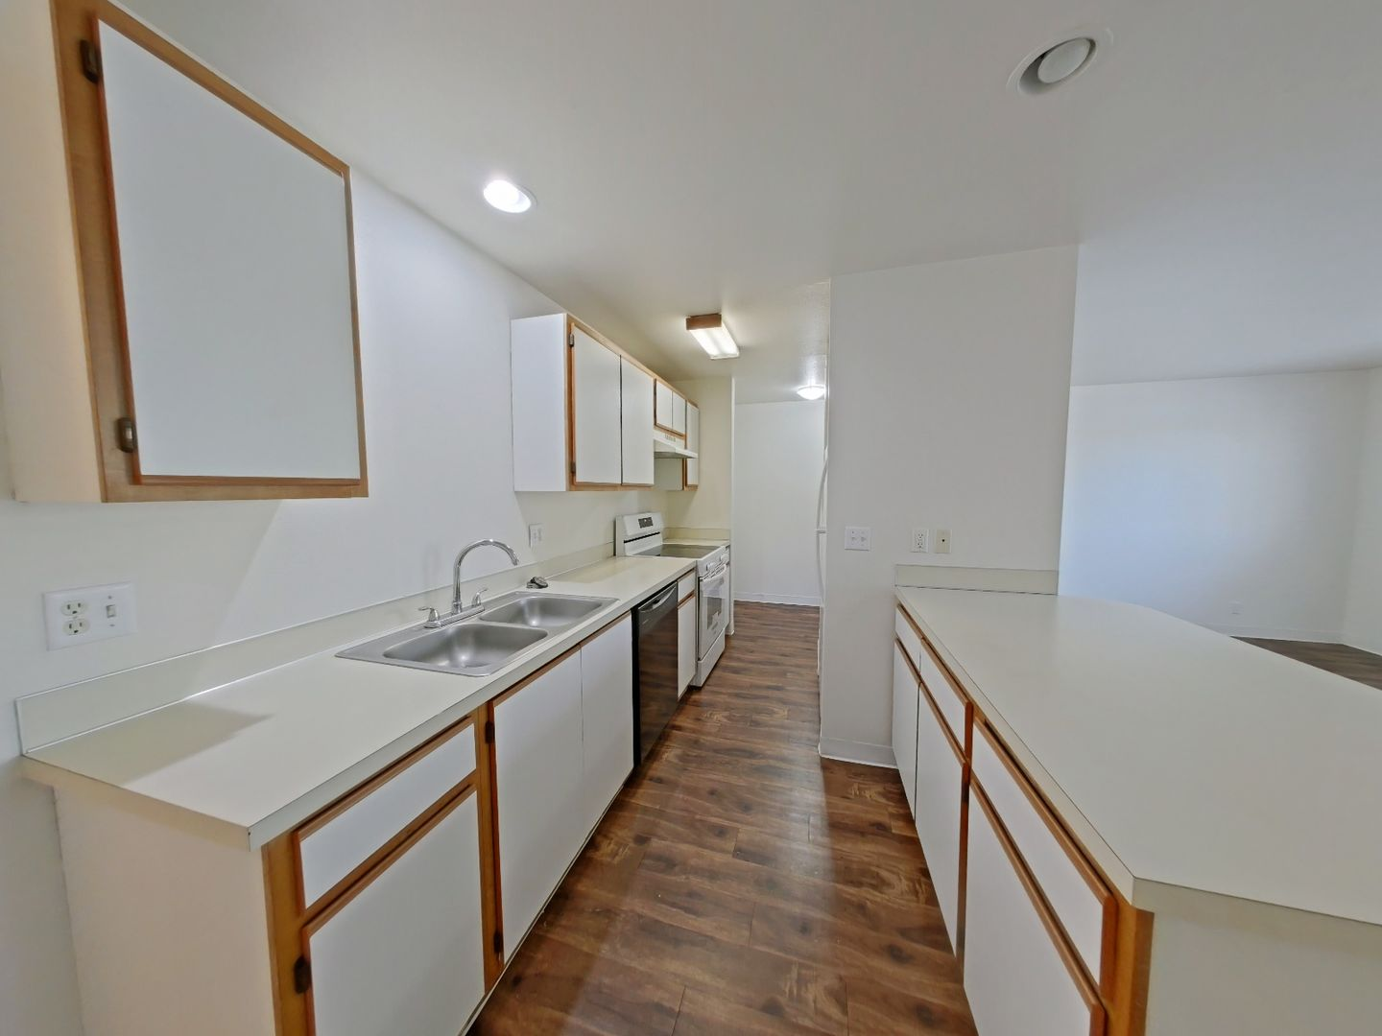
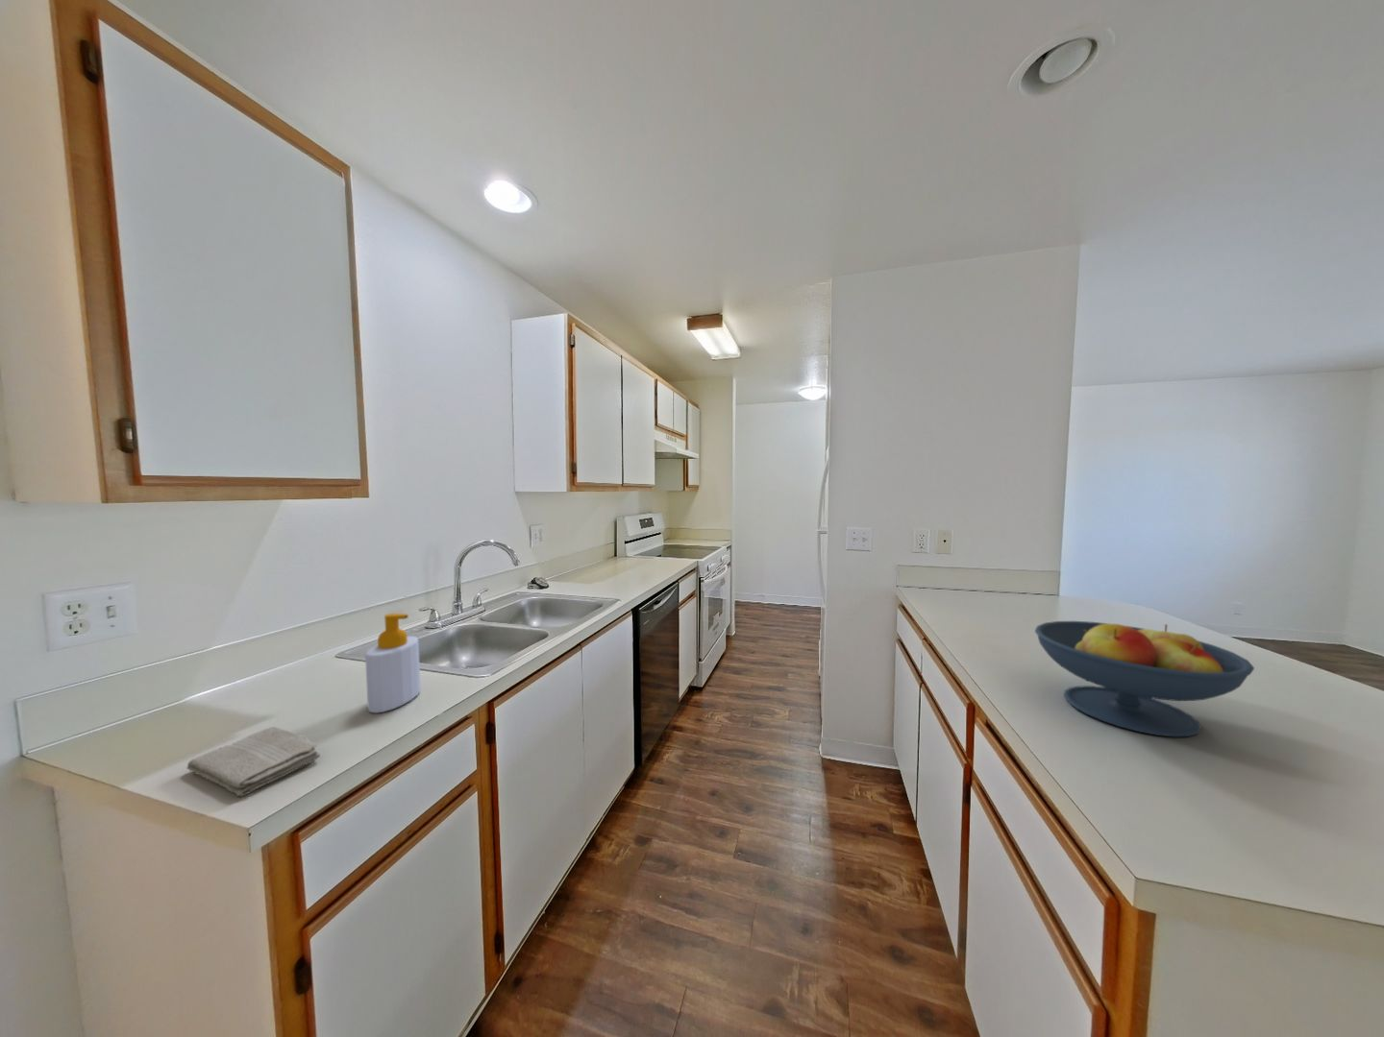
+ soap bottle [364,612,422,715]
+ fruit bowl [1034,620,1255,739]
+ washcloth [185,725,321,797]
